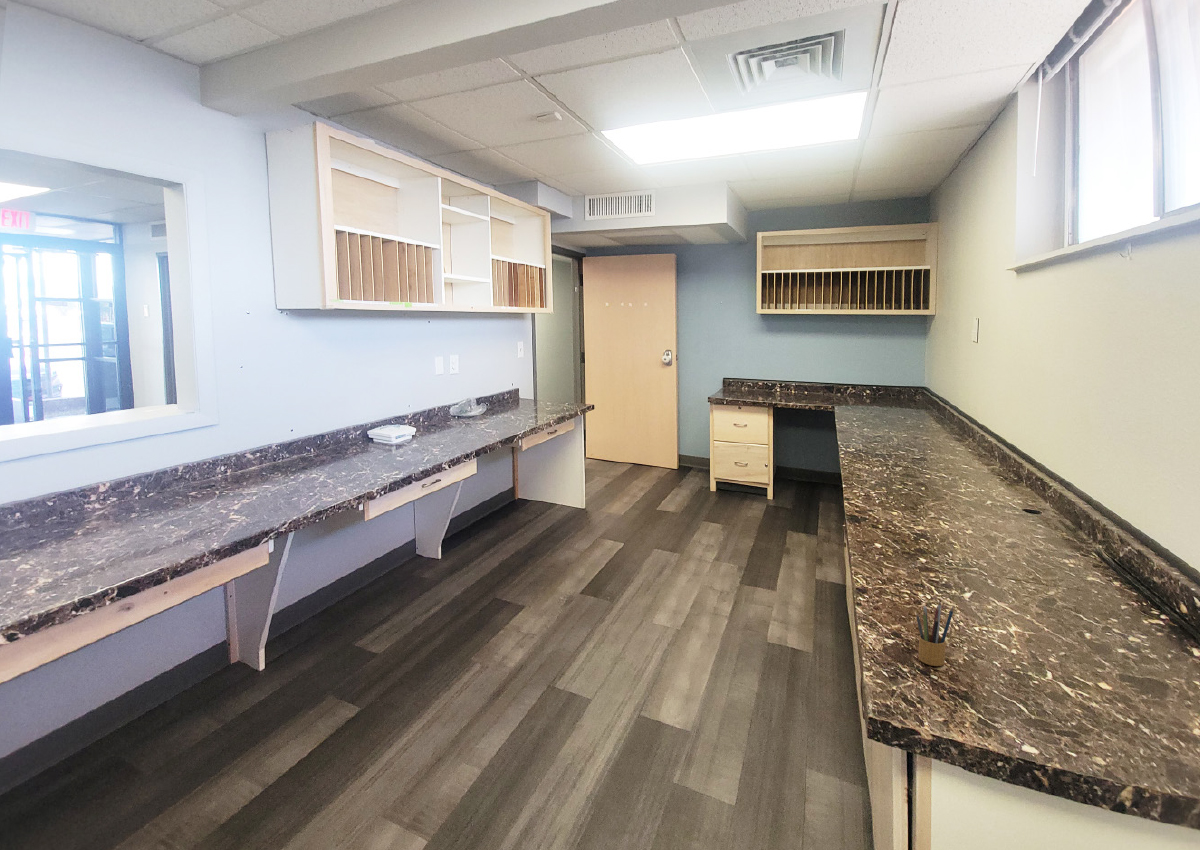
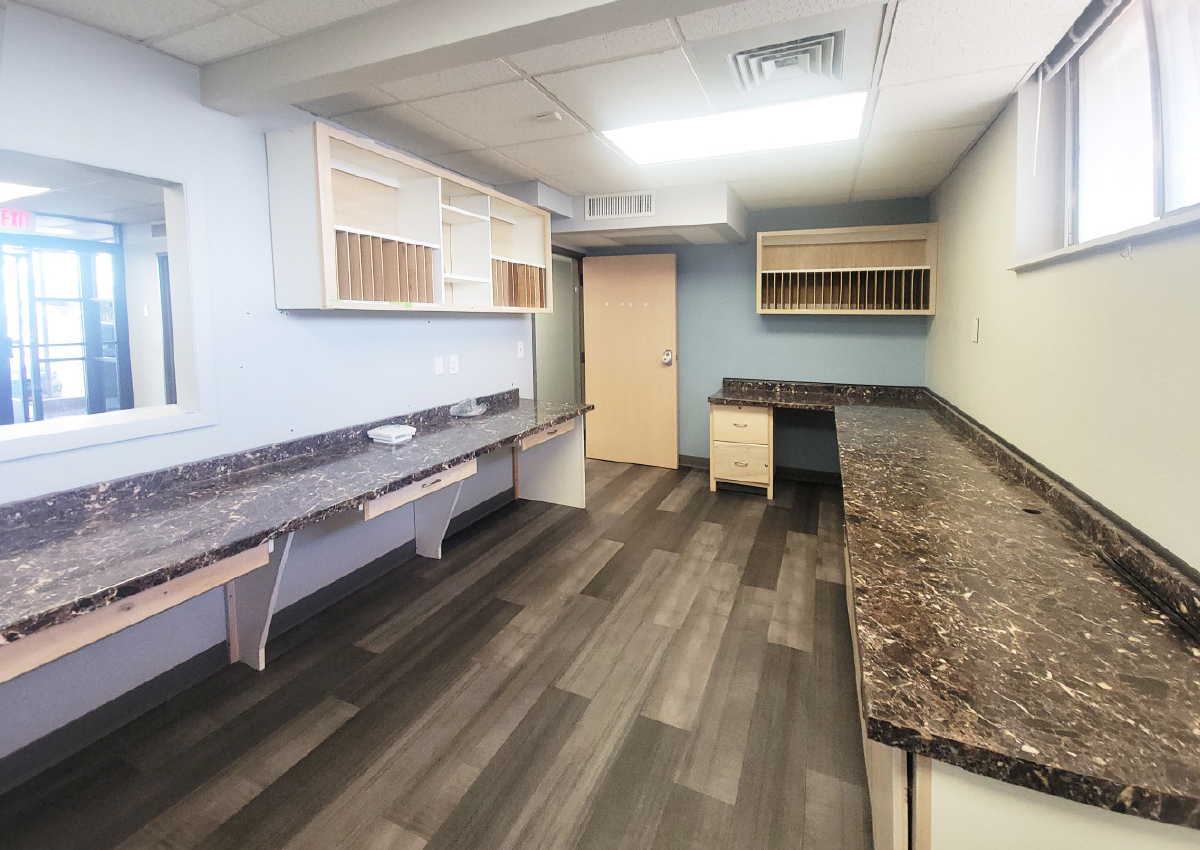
- pencil box [915,601,954,667]
